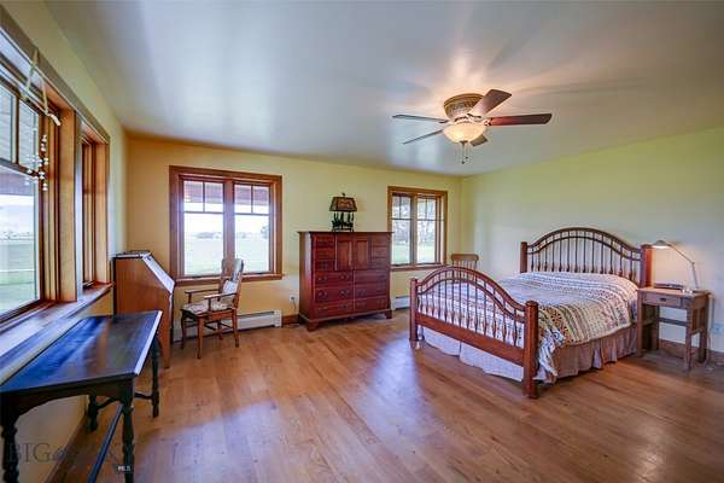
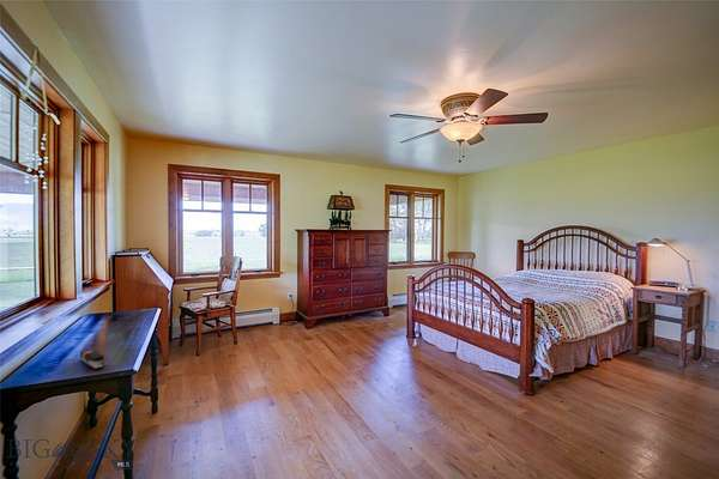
+ stapler [79,348,105,371]
